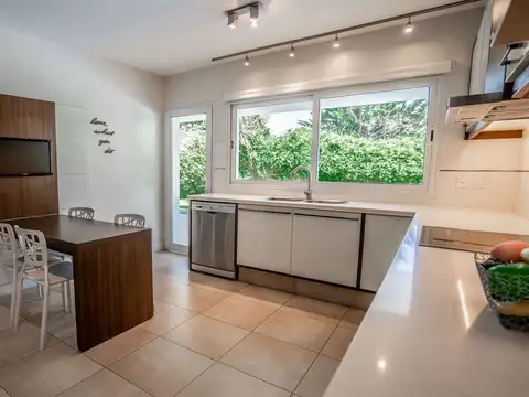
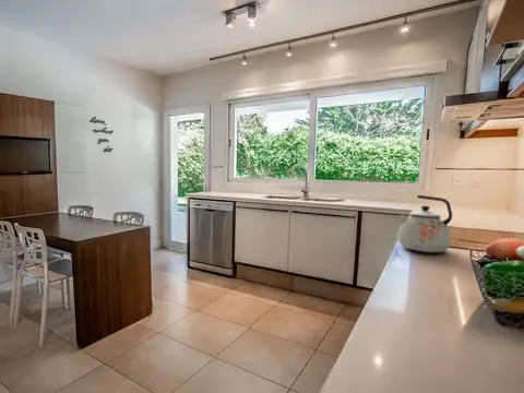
+ kettle [397,194,453,253]
